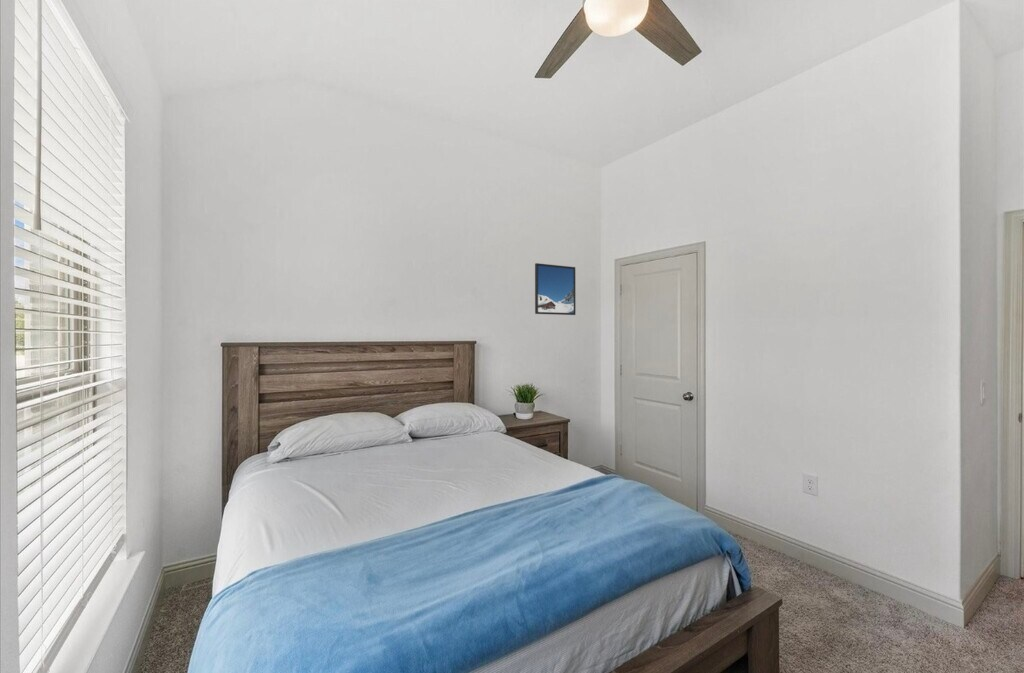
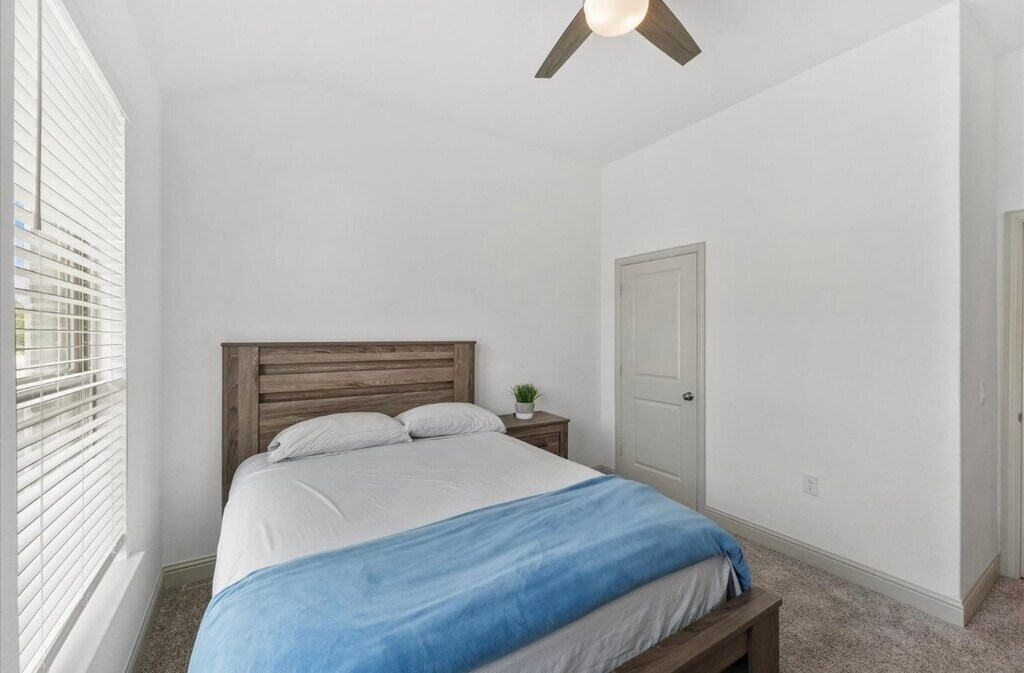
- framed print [534,262,577,316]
